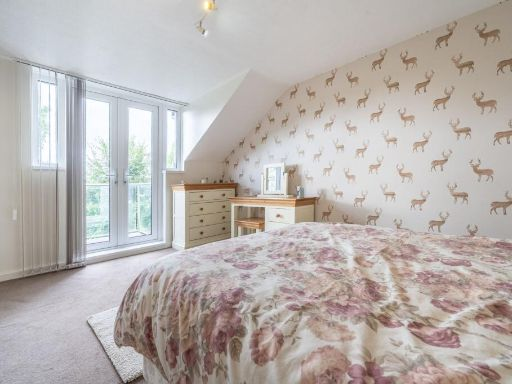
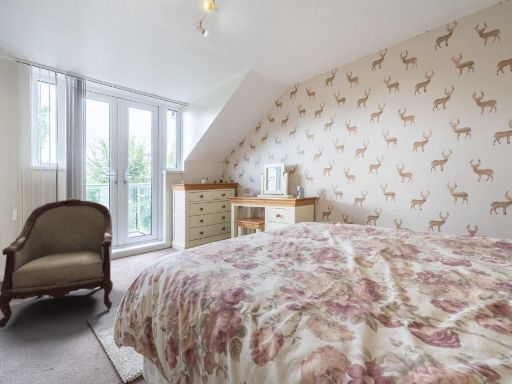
+ armchair [0,197,114,329]
